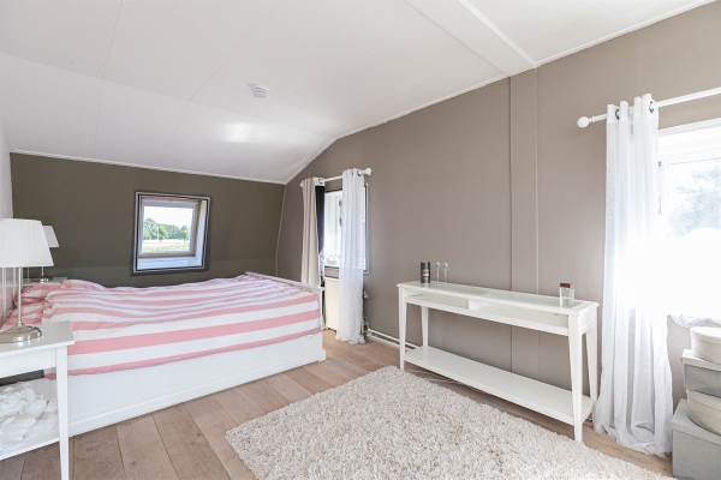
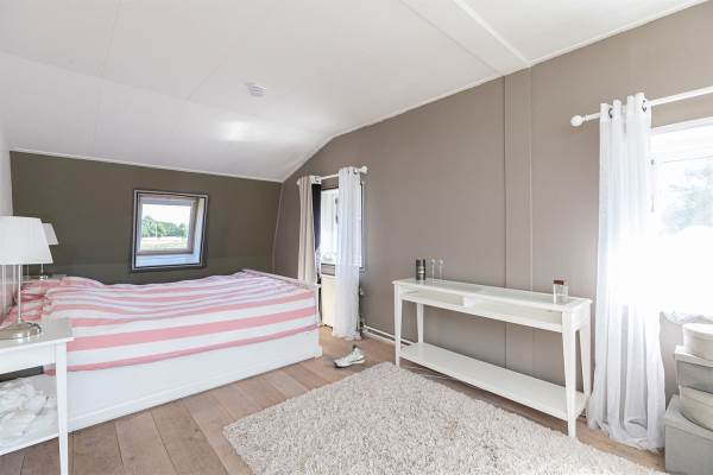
+ sneaker [333,343,365,368]
